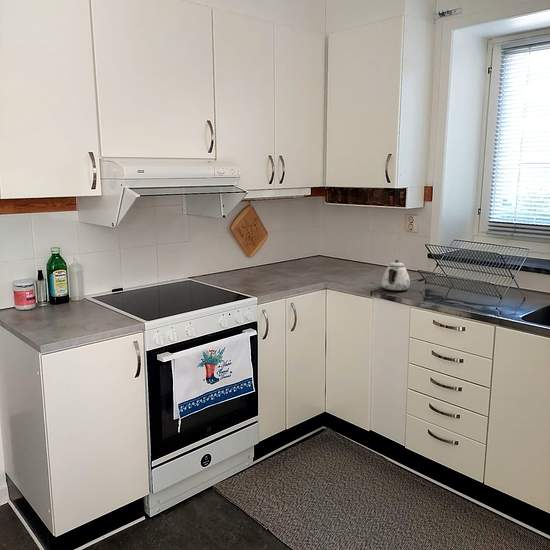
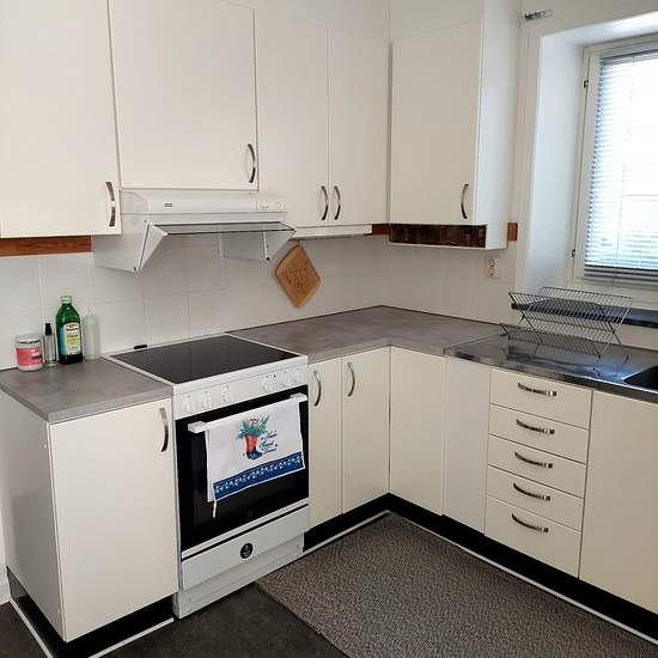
- teapot [381,259,411,292]
